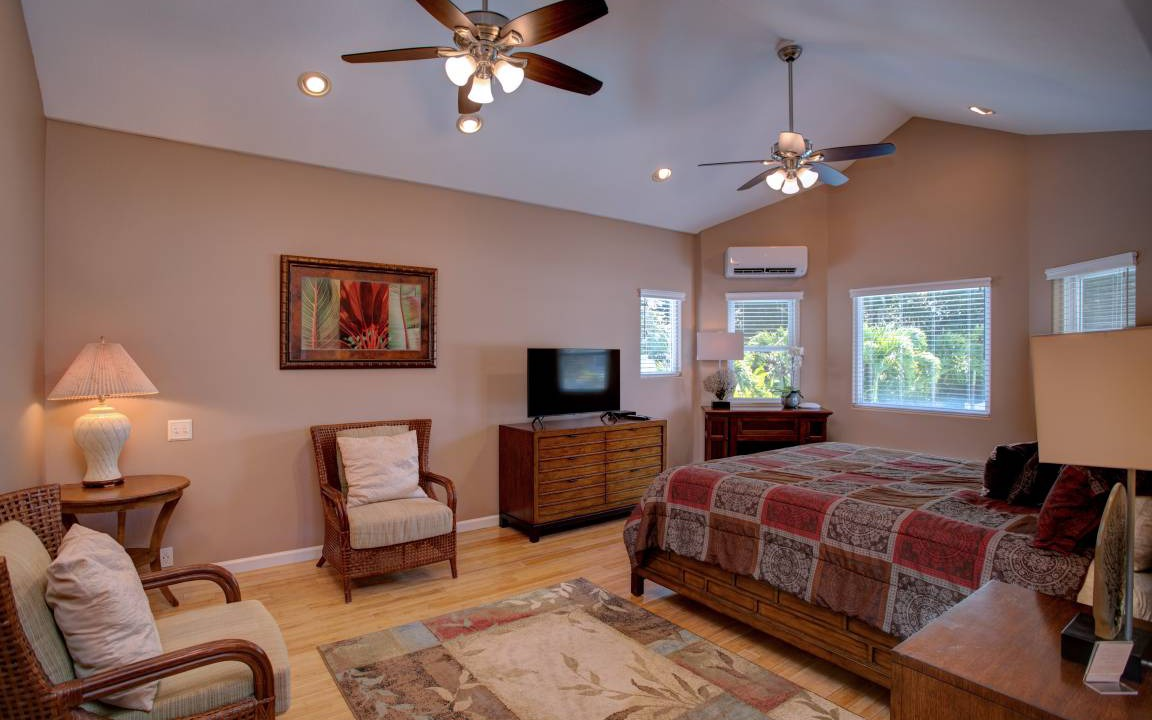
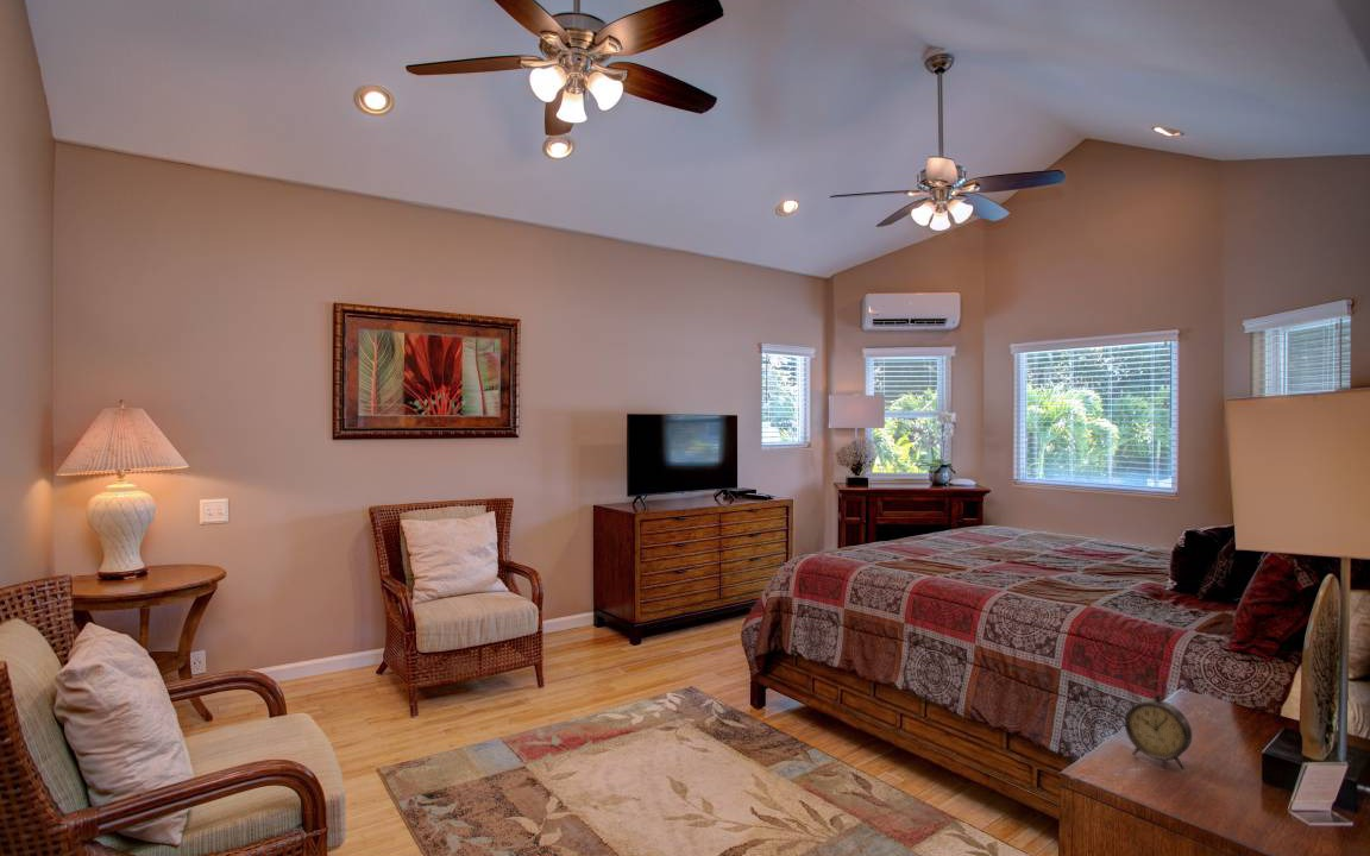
+ alarm clock [1124,679,1193,770]
